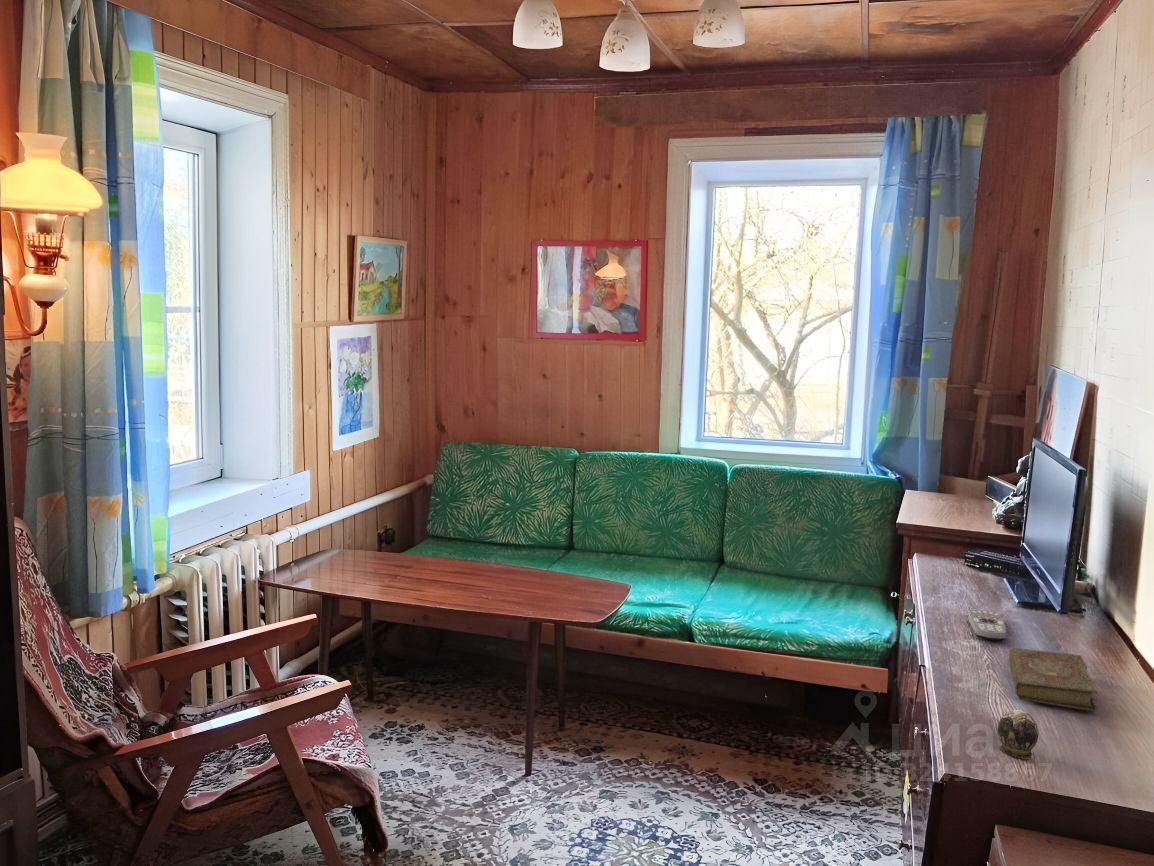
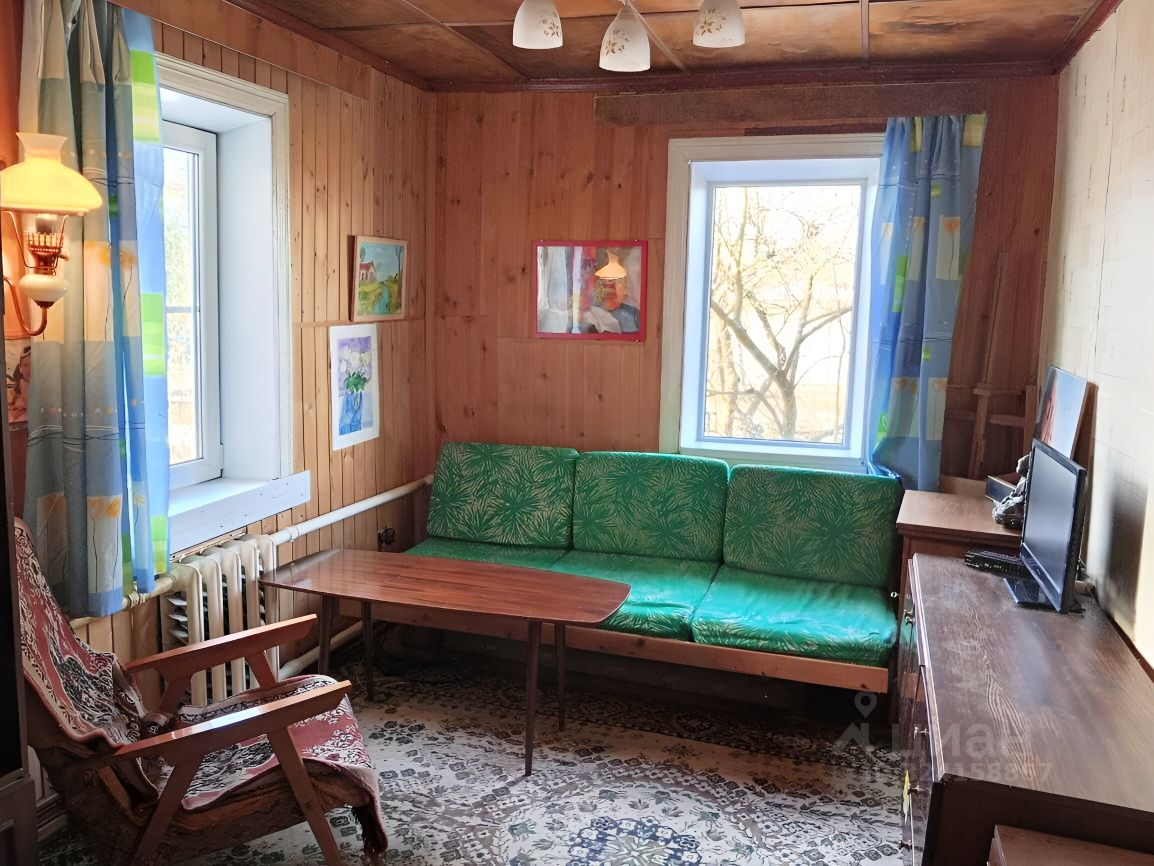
- book [1008,647,1099,712]
- remote control [966,609,1008,641]
- decorative egg [997,709,1040,760]
